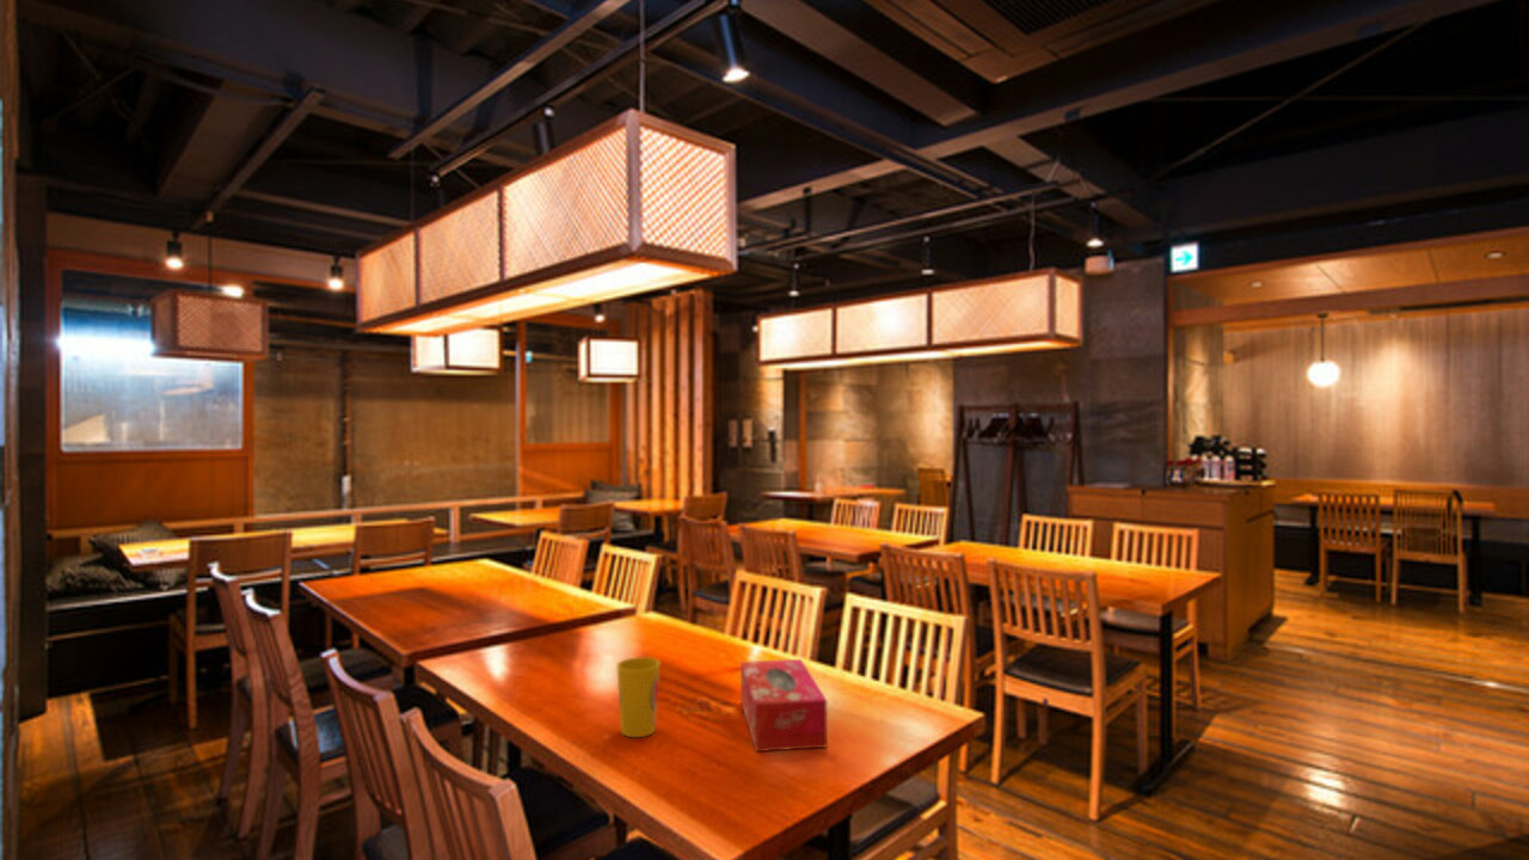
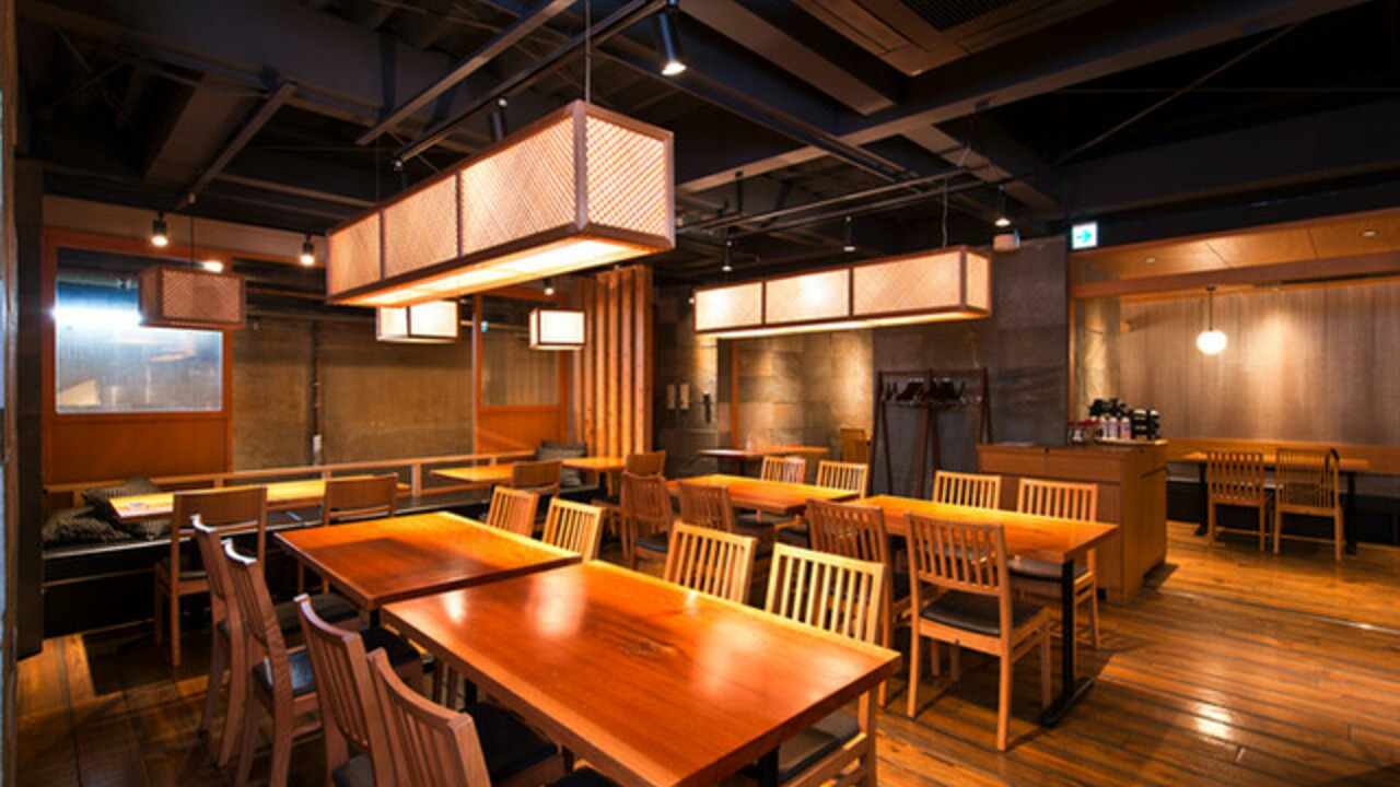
- tissue box [739,658,828,752]
- cup [615,656,662,738]
